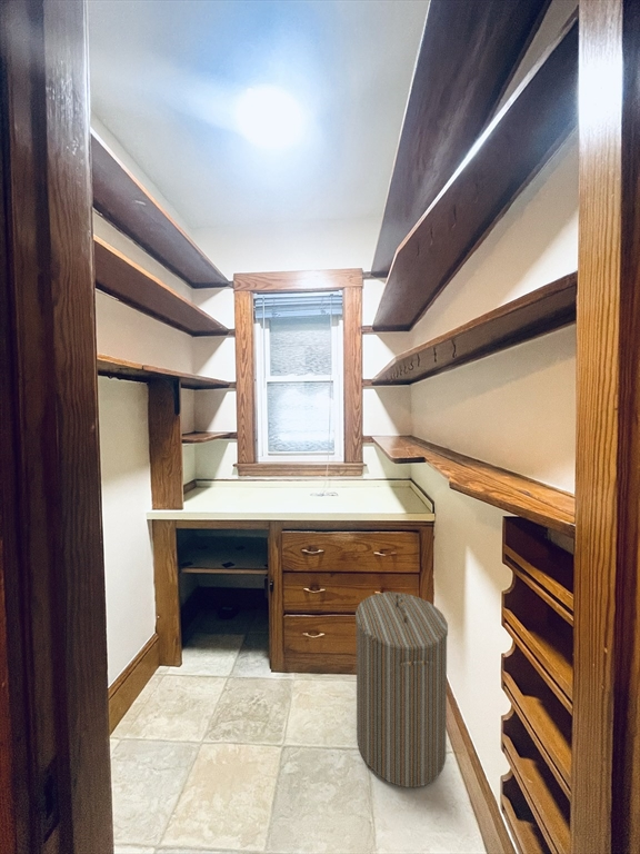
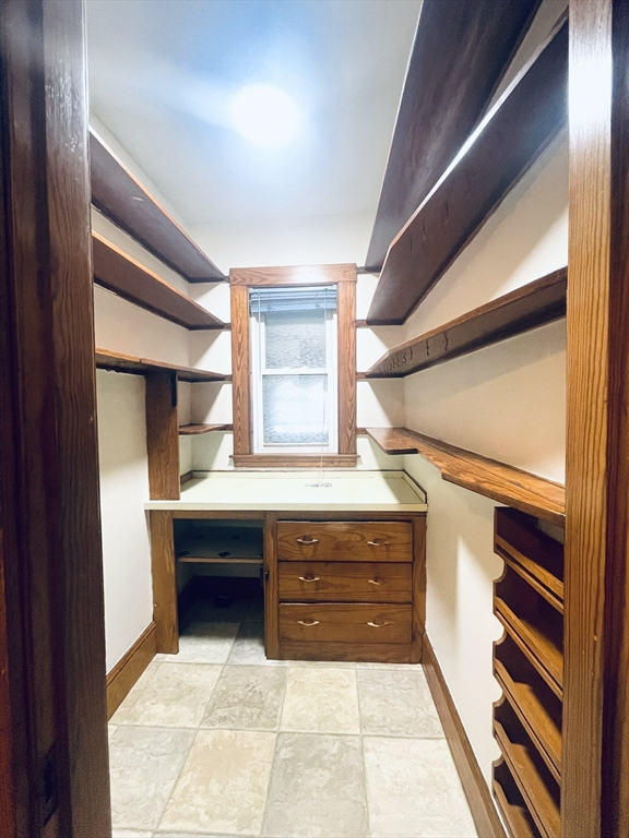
- laundry hamper [354,590,449,788]
